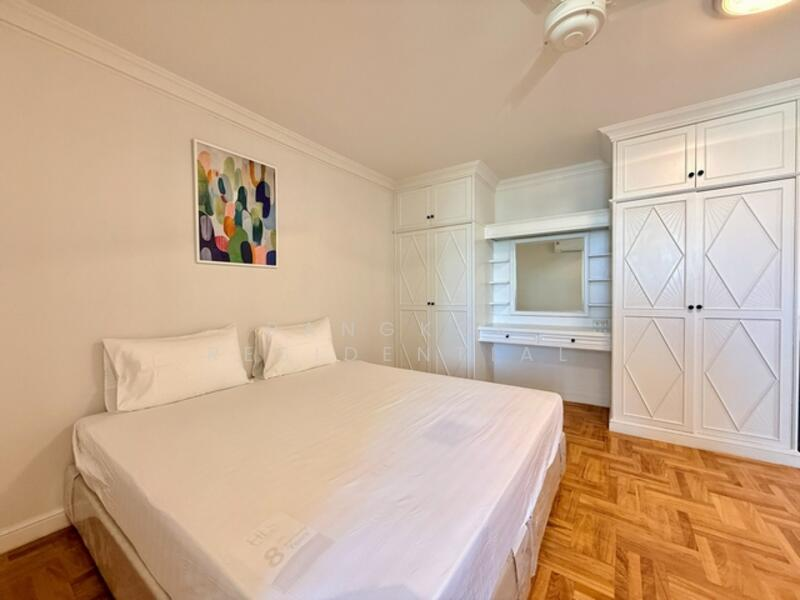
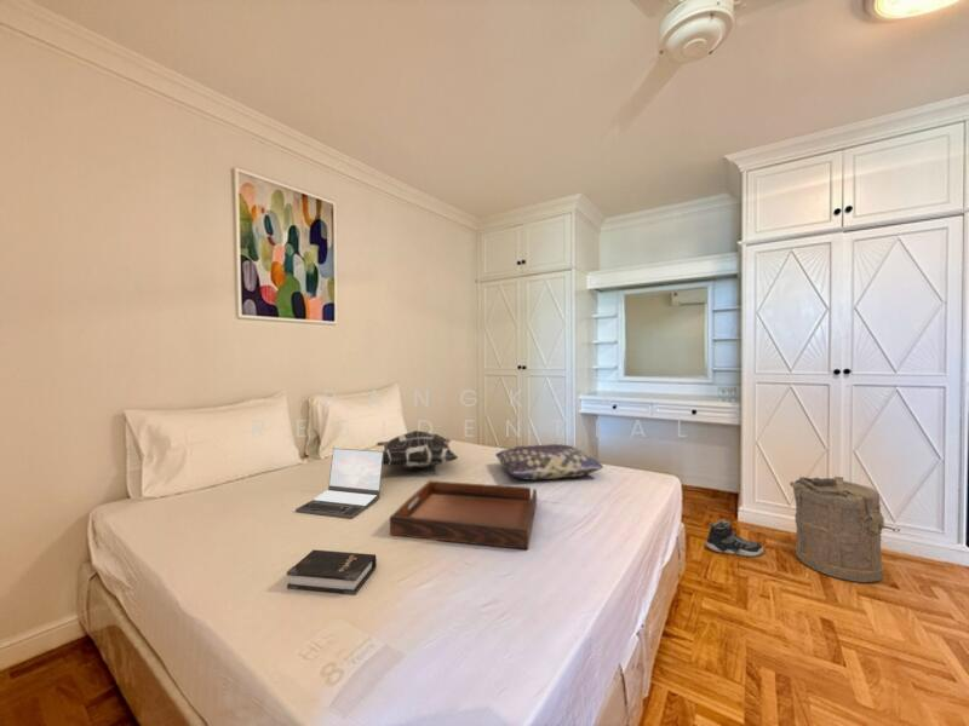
+ decorative pillow [375,430,459,469]
+ laundry hamper [789,476,901,583]
+ serving tray [389,479,538,551]
+ laptop [294,446,384,519]
+ sneaker [705,518,764,558]
+ cushion [494,443,604,480]
+ hardback book [286,549,378,597]
